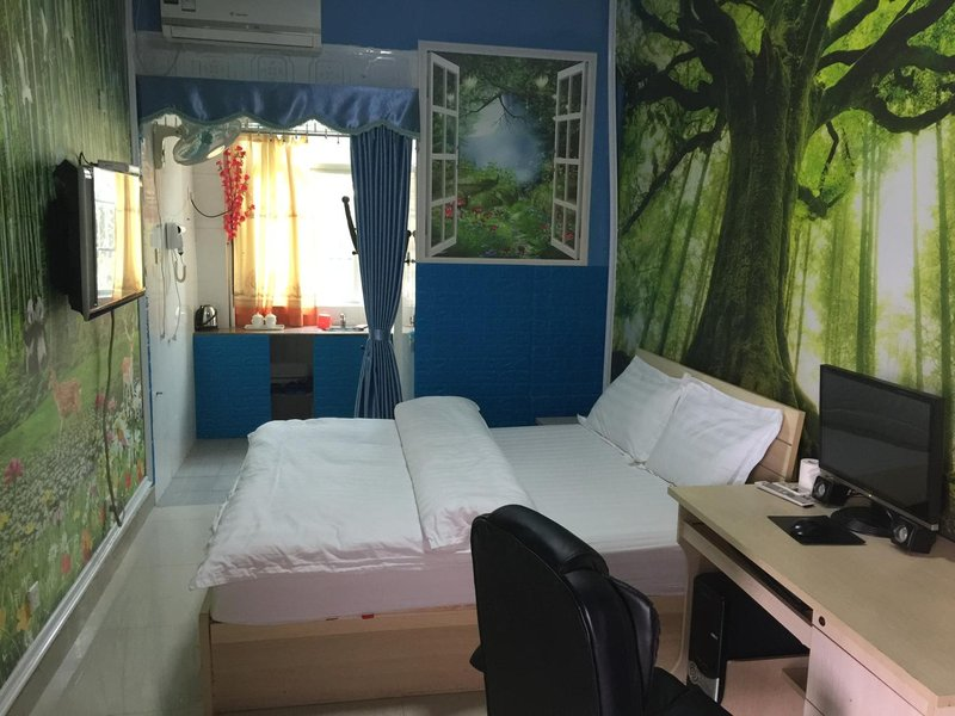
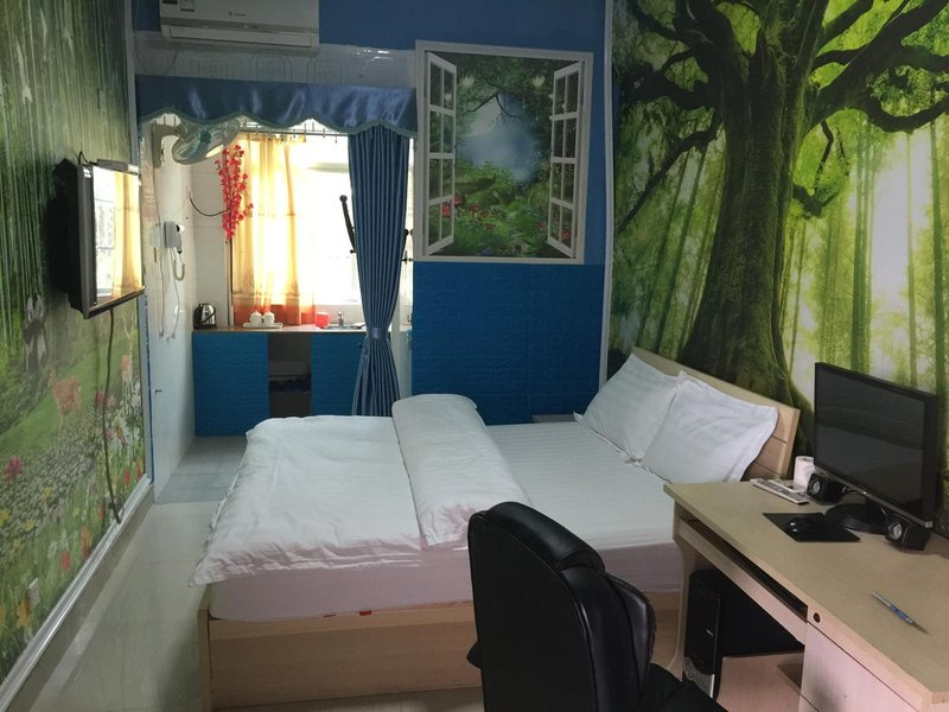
+ pen [870,590,916,625]
